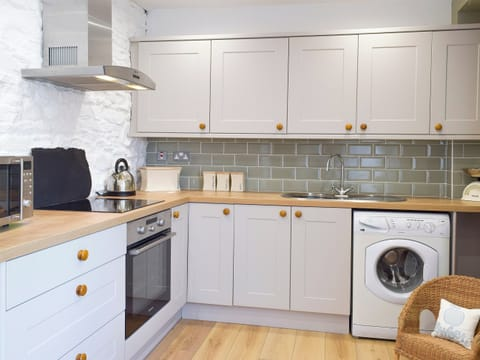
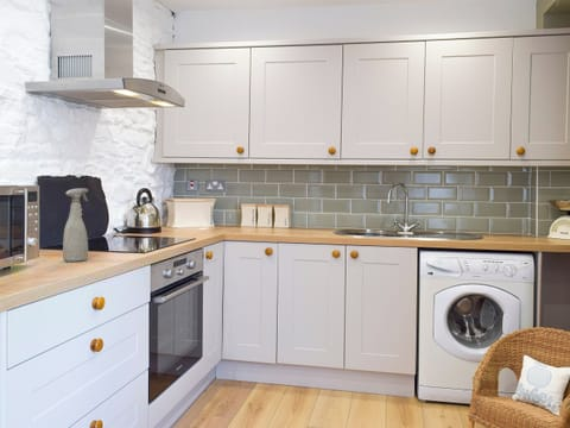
+ spray bottle [62,188,89,263]
